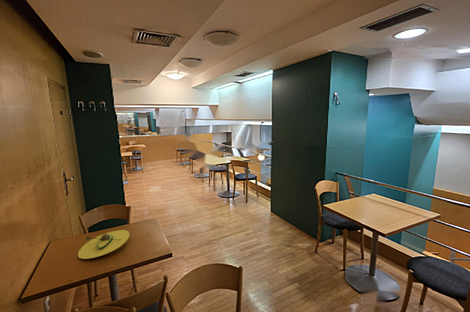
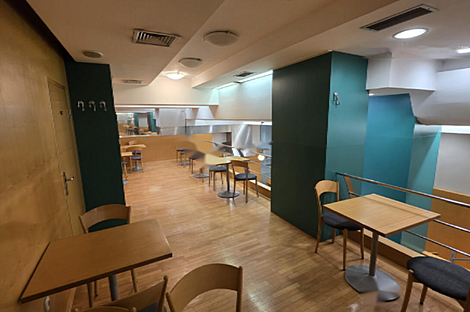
- avocado [77,229,130,260]
